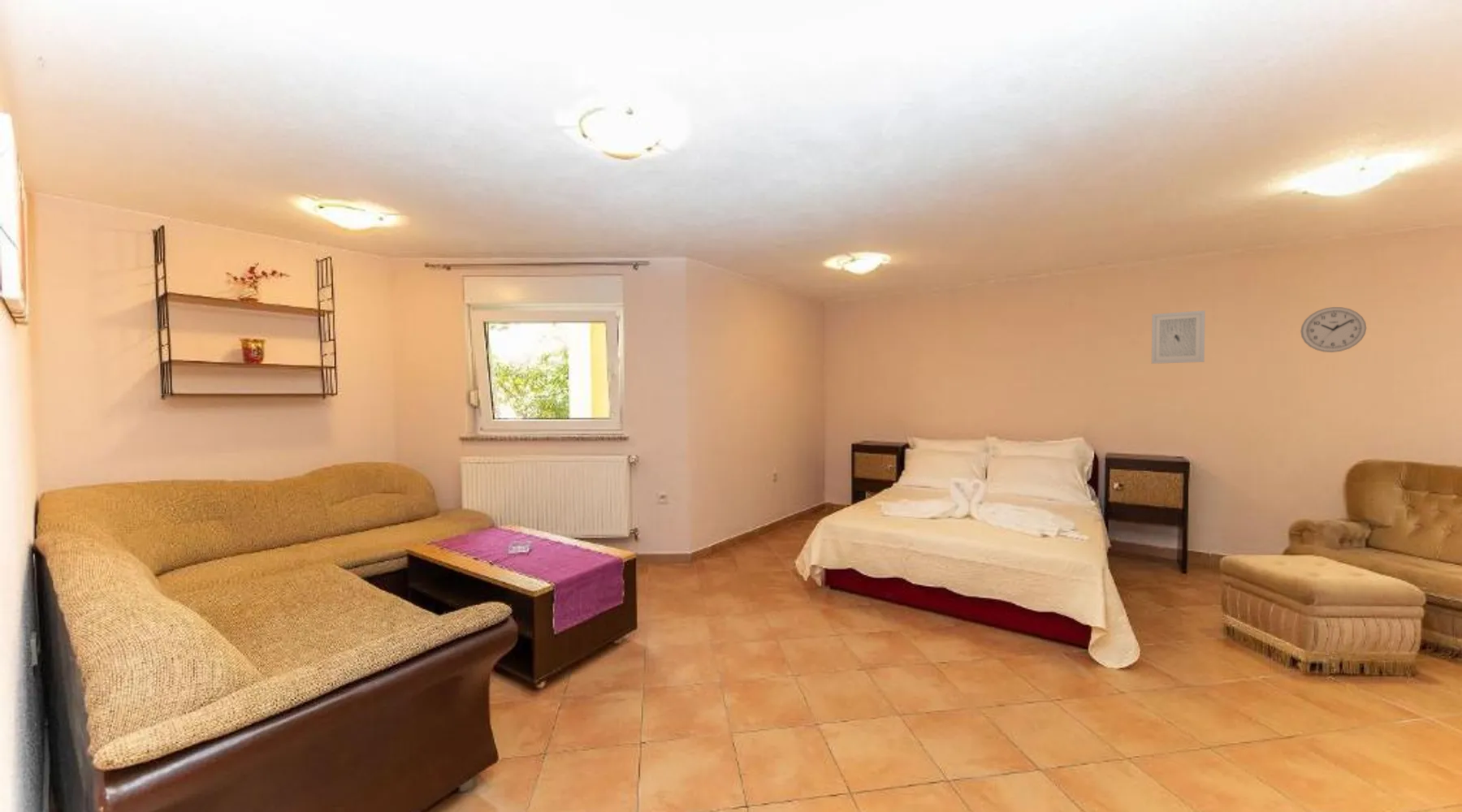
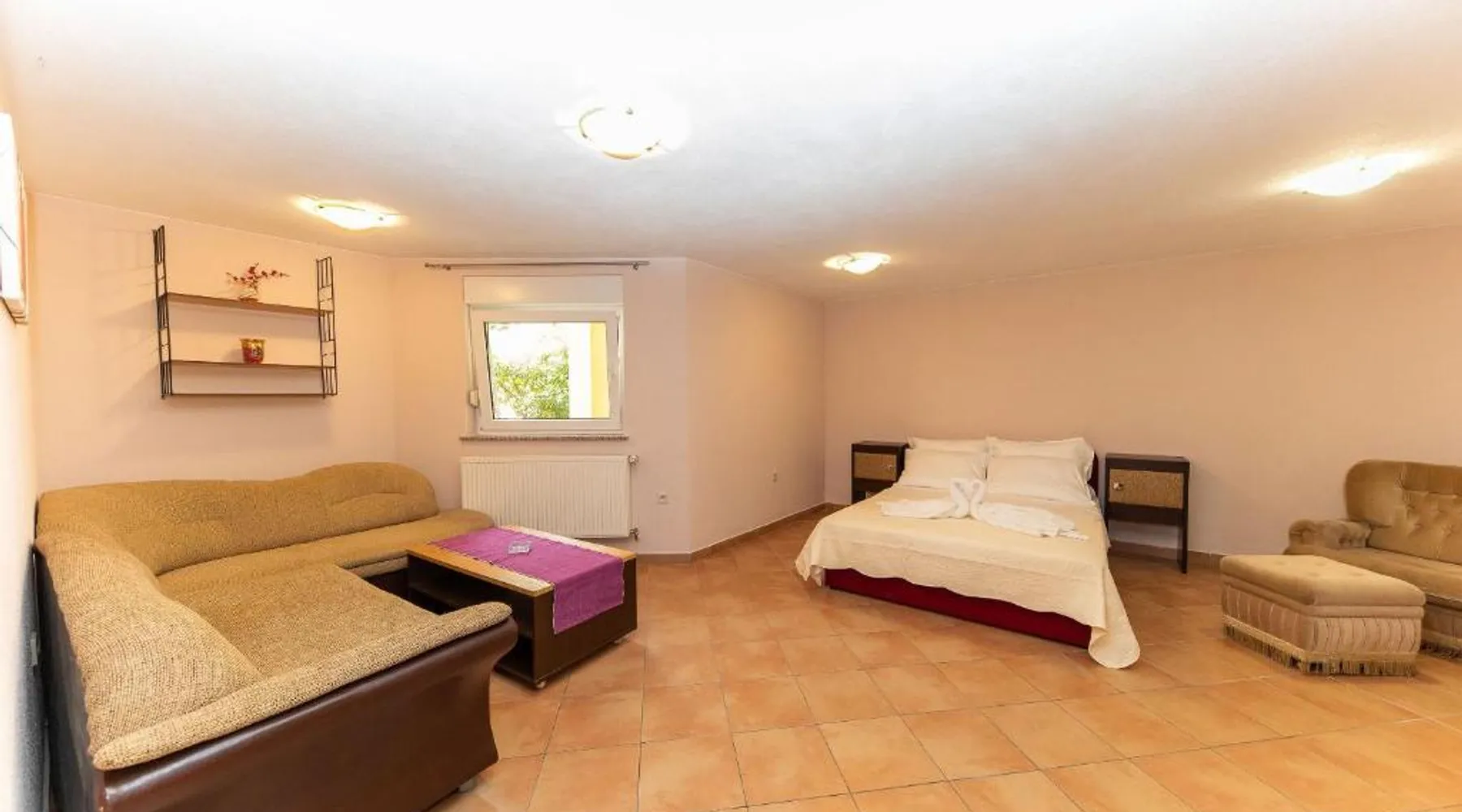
- wall clock [1300,306,1367,353]
- wall art [1151,309,1206,365]
